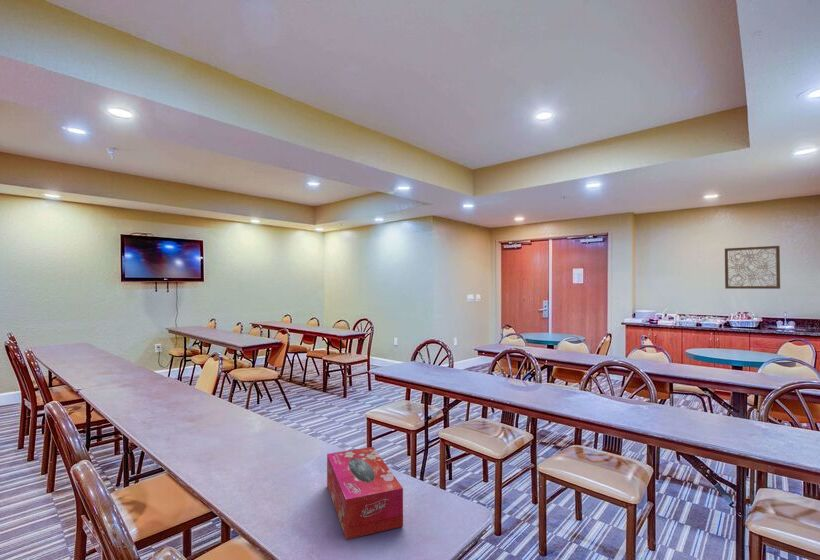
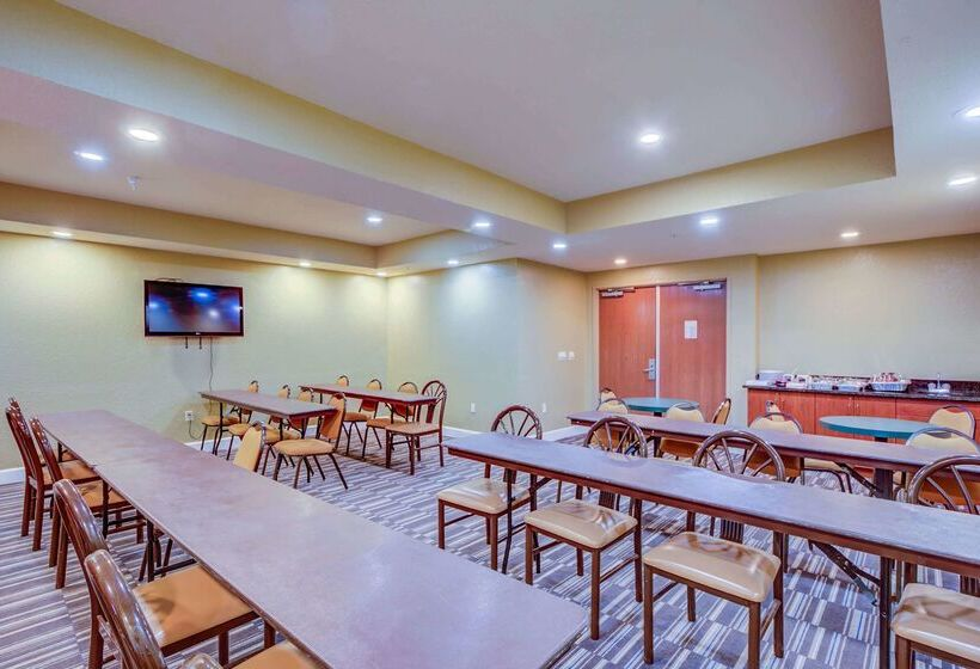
- wall art [724,245,781,290]
- tissue box [326,446,404,541]
